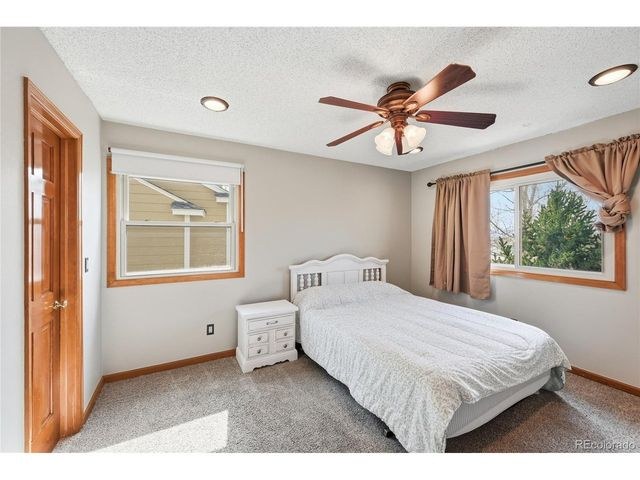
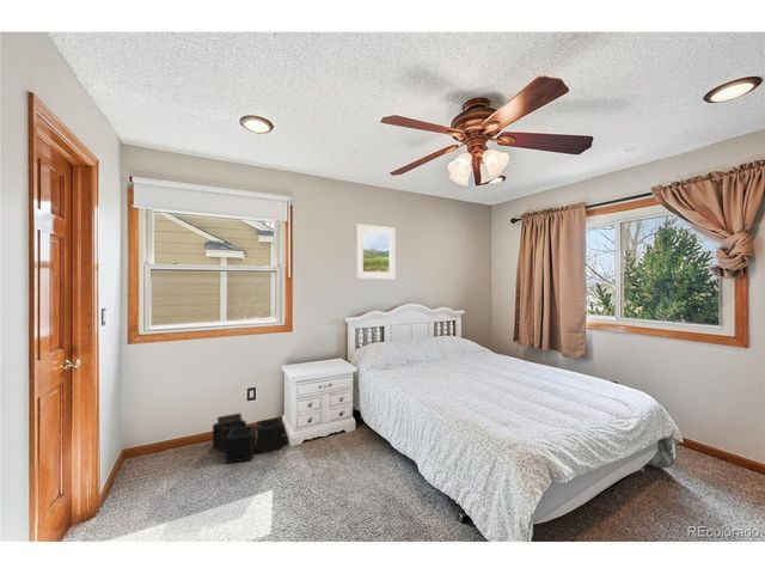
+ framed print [355,222,397,280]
+ storage bin [212,413,290,464]
